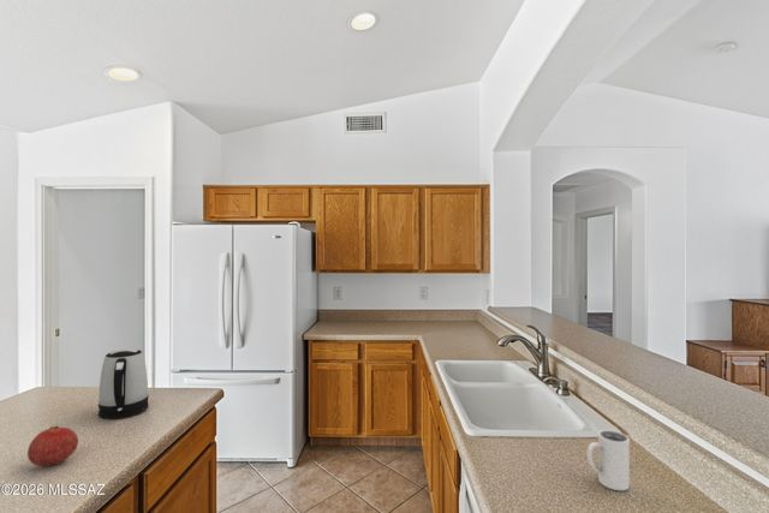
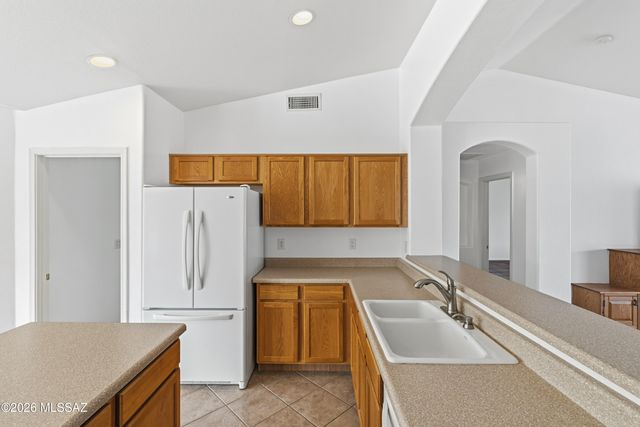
- fruit [26,425,79,467]
- mug [586,429,631,491]
- kettle [97,347,150,420]
